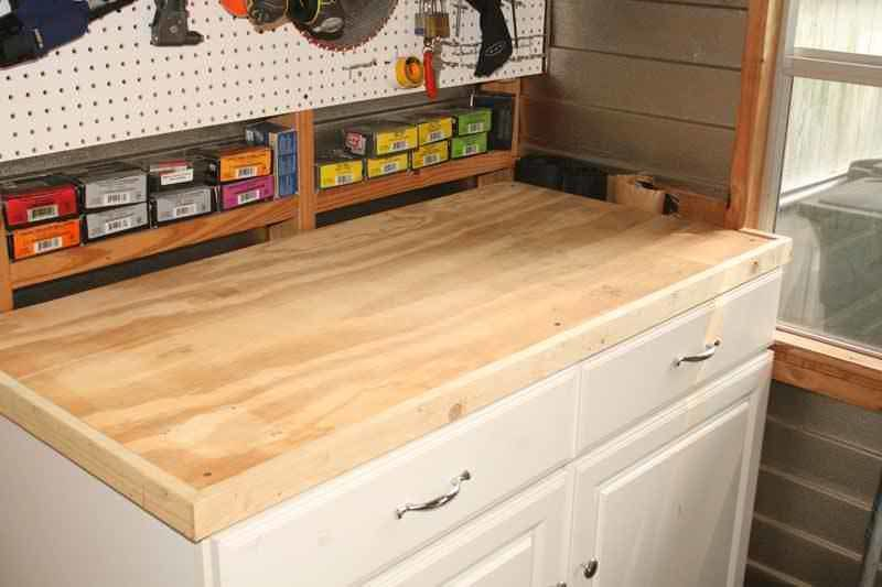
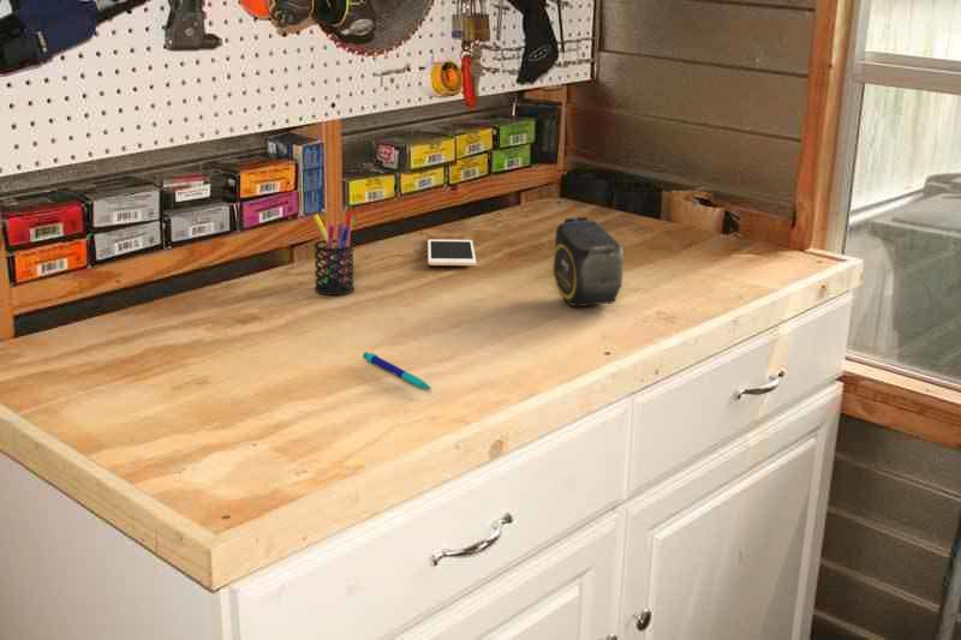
+ cell phone [426,239,477,267]
+ tape measure [551,216,625,307]
+ pen holder [312,211,356,297]
+ pen [362,351,434,391]
